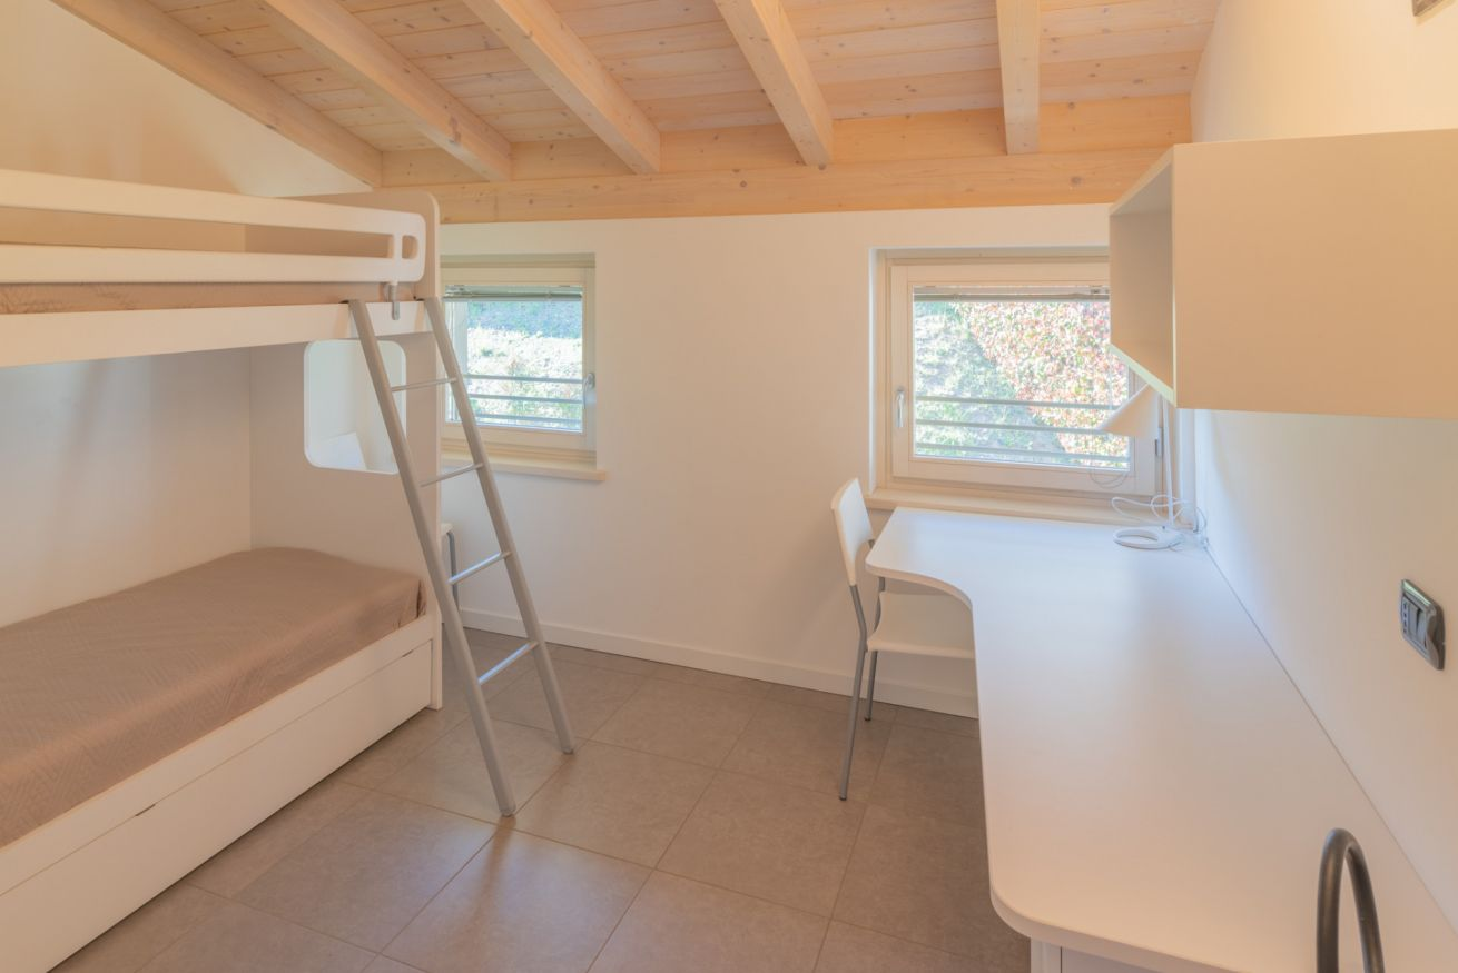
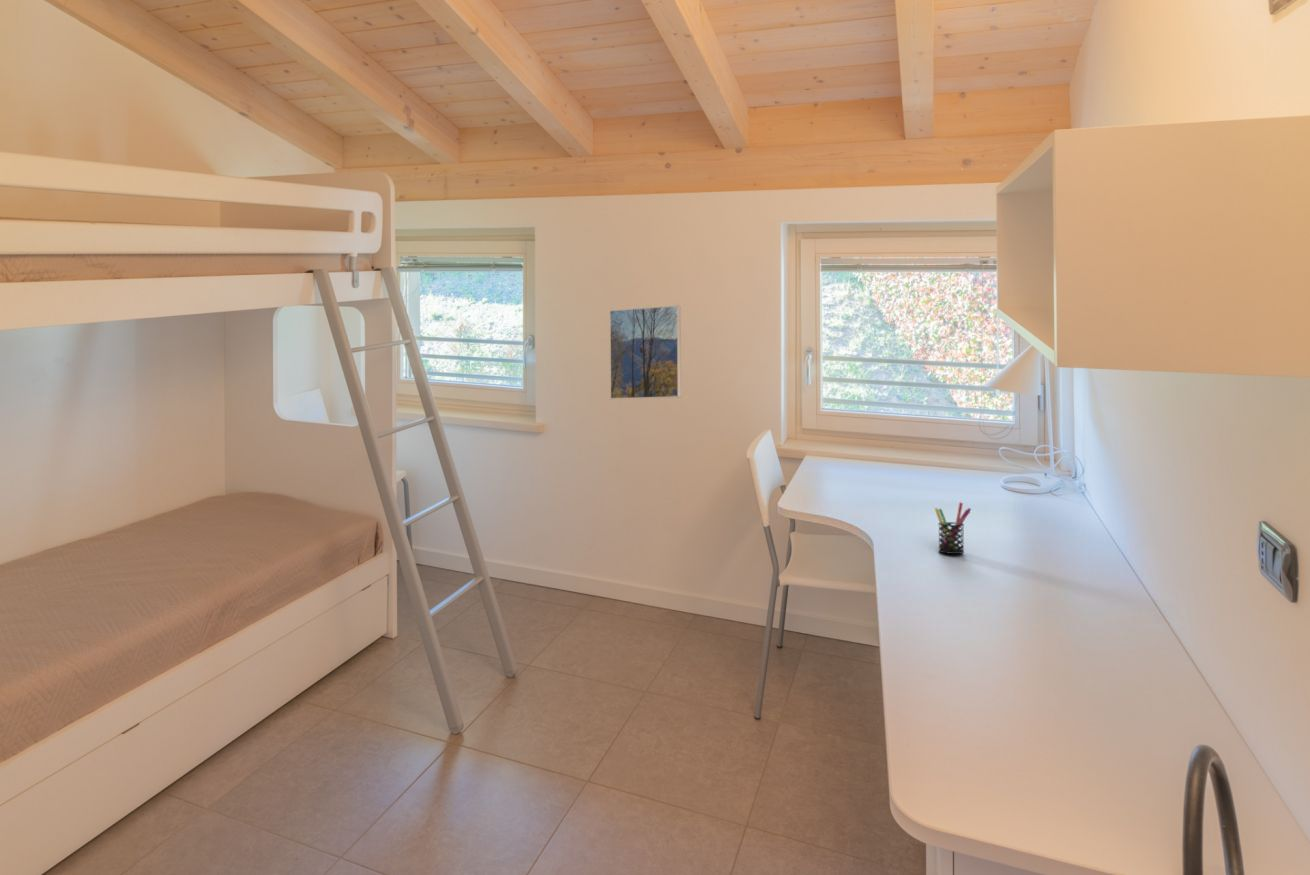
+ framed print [609,304,682,400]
+ pen holder [934,501,972,555]
